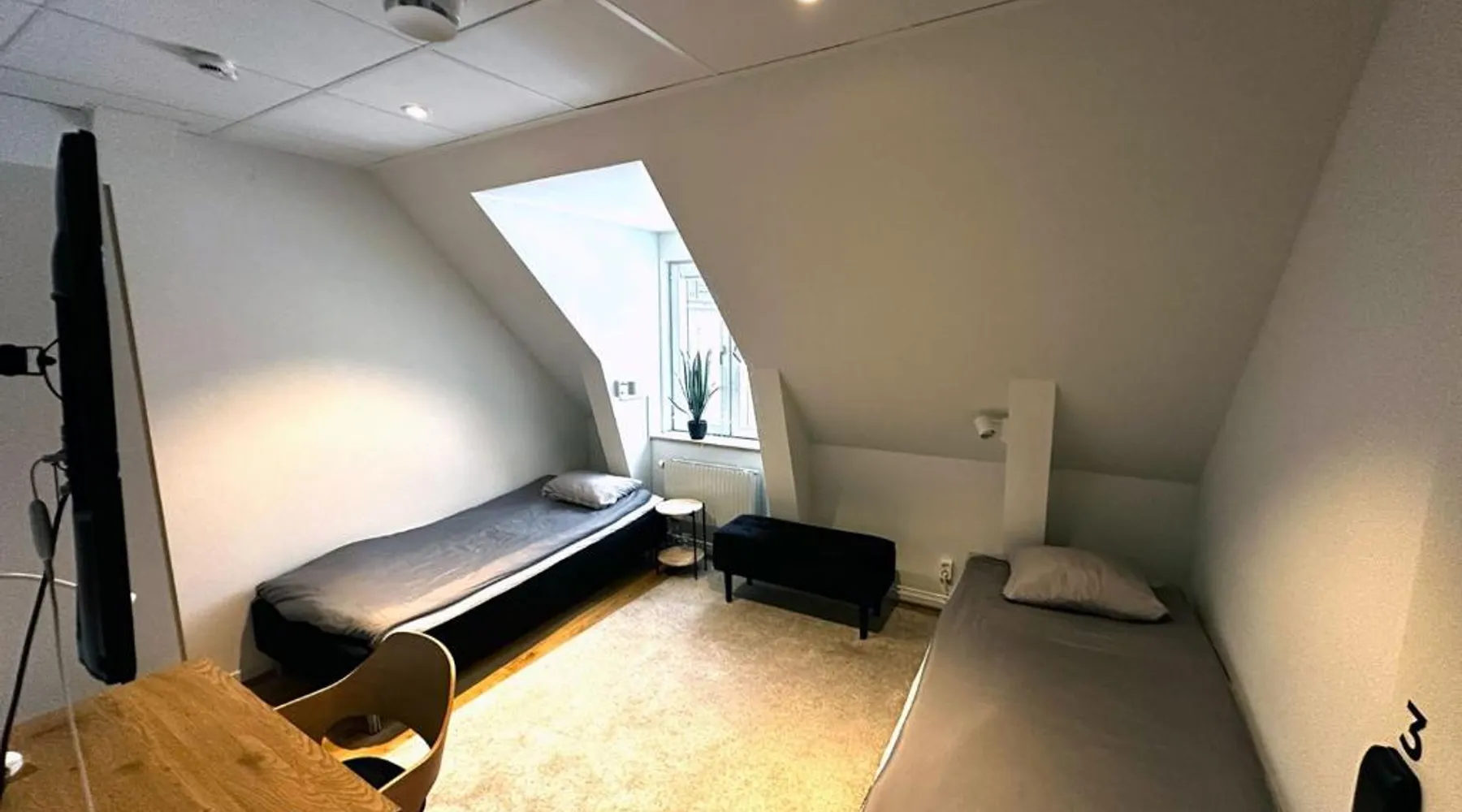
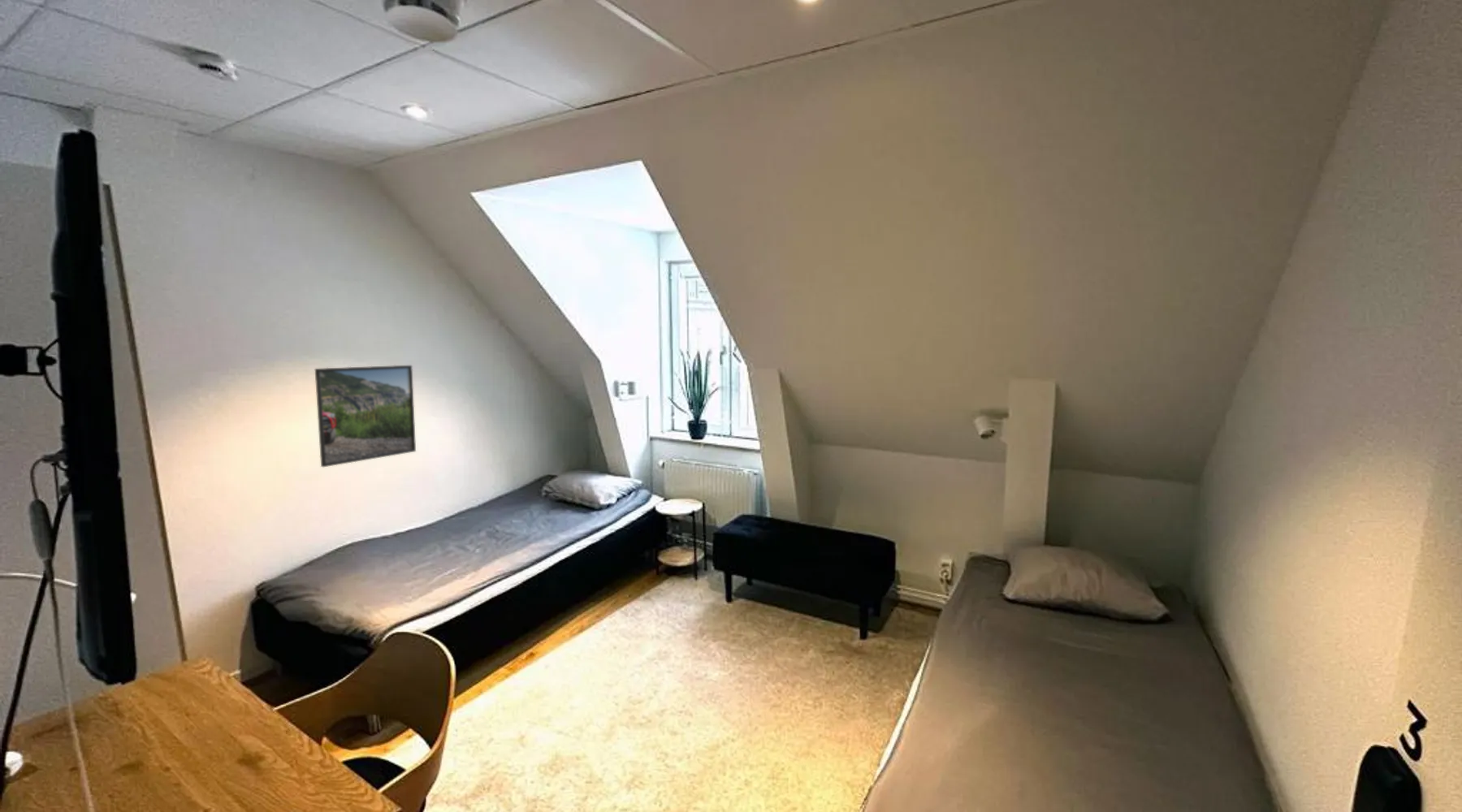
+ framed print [314,365,417,468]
